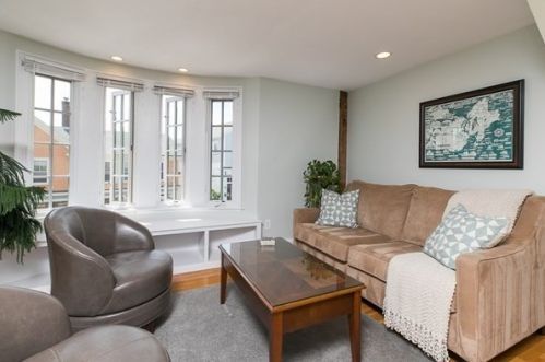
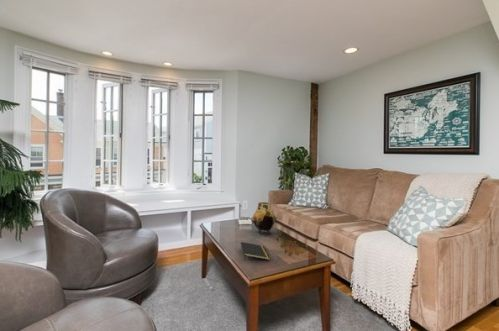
+ notepad [240,241,271,262]
+ vase [250,201,278,235]
